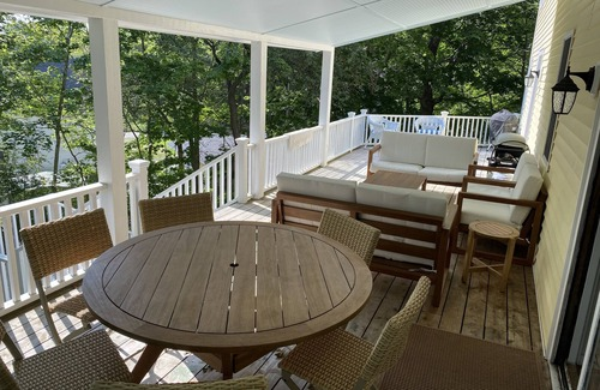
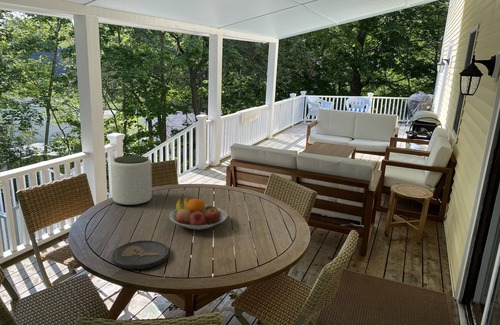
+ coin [112,239,170,270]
+ fruit bowl [169,197,228,231]
+ plant pot [110,155,153,206]
